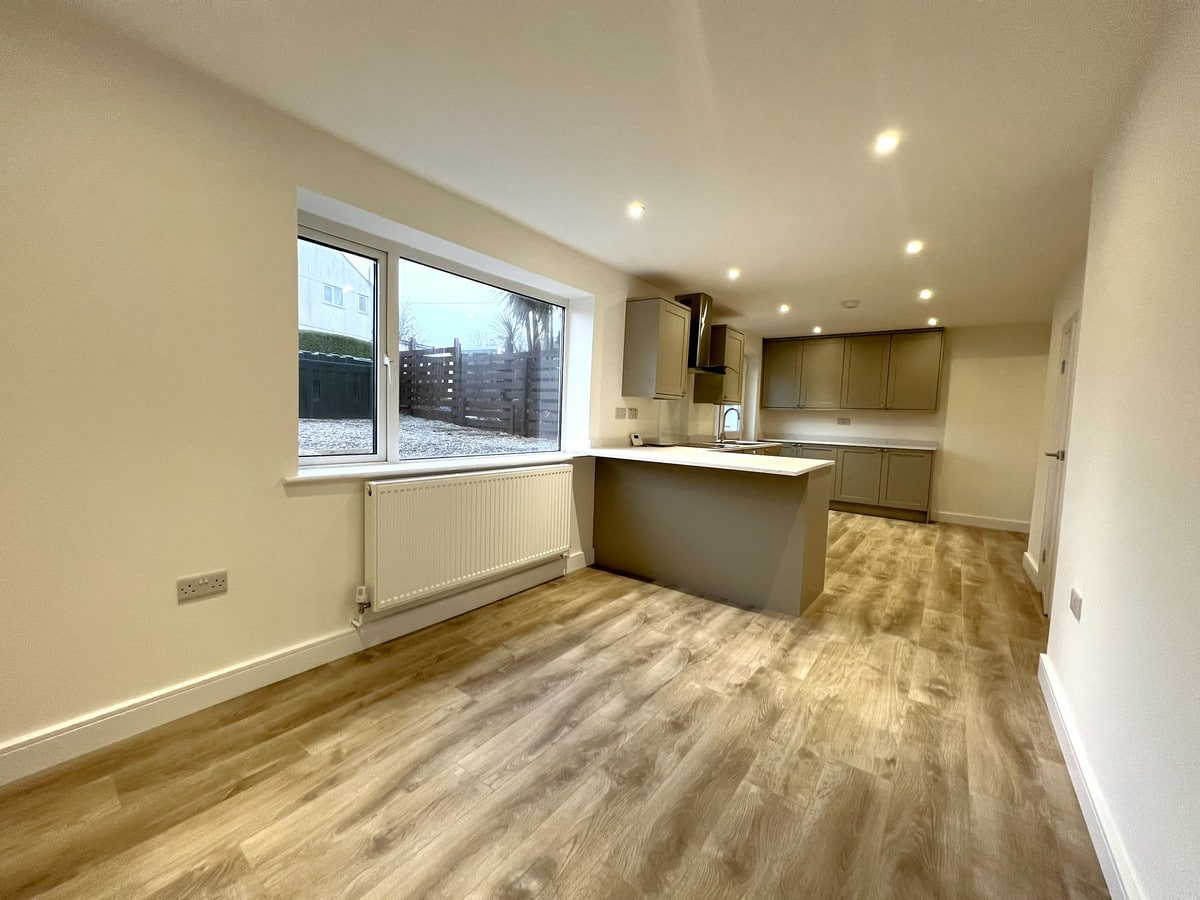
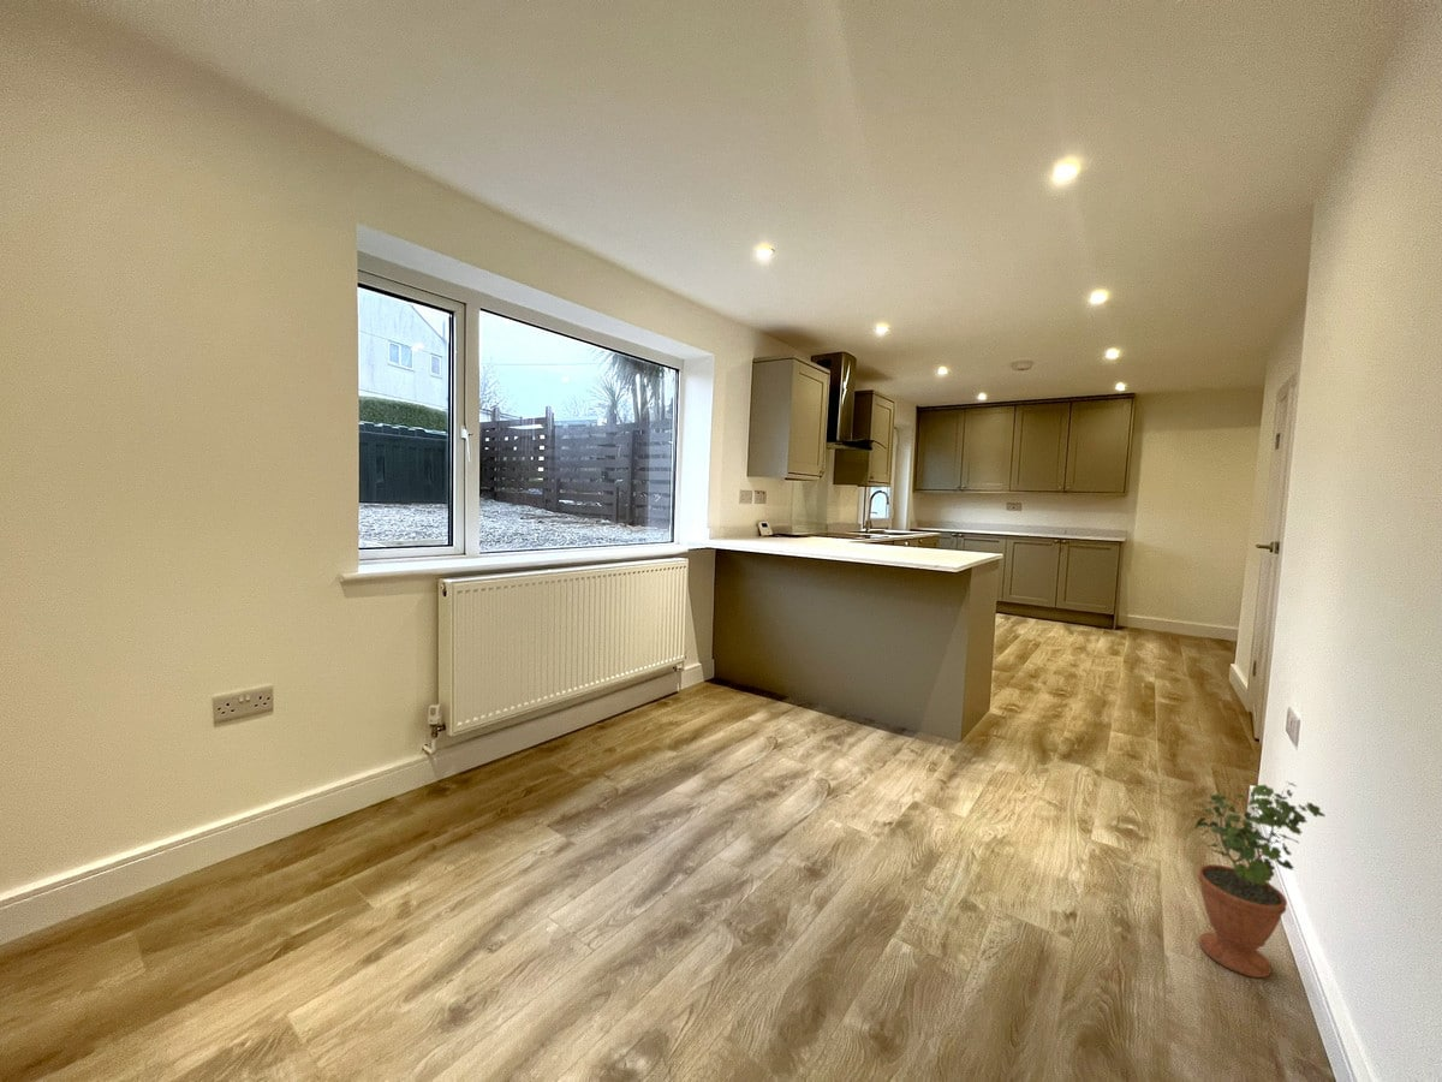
+ potted plant [1193,780,1327,979]
